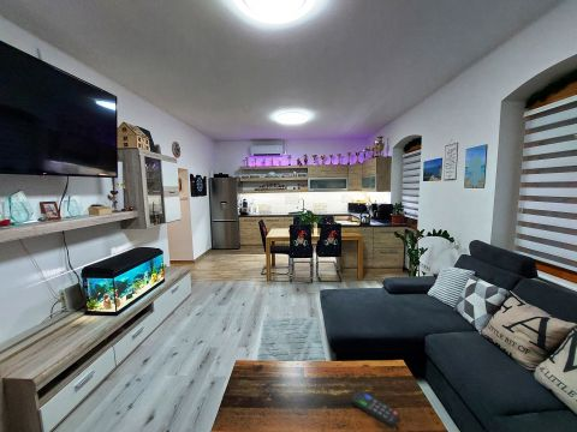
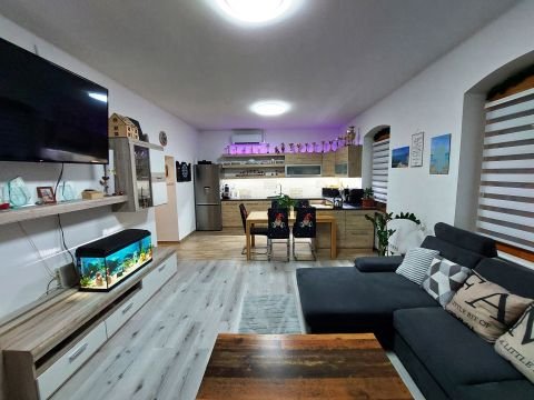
- remote control [350,389,400,430]
